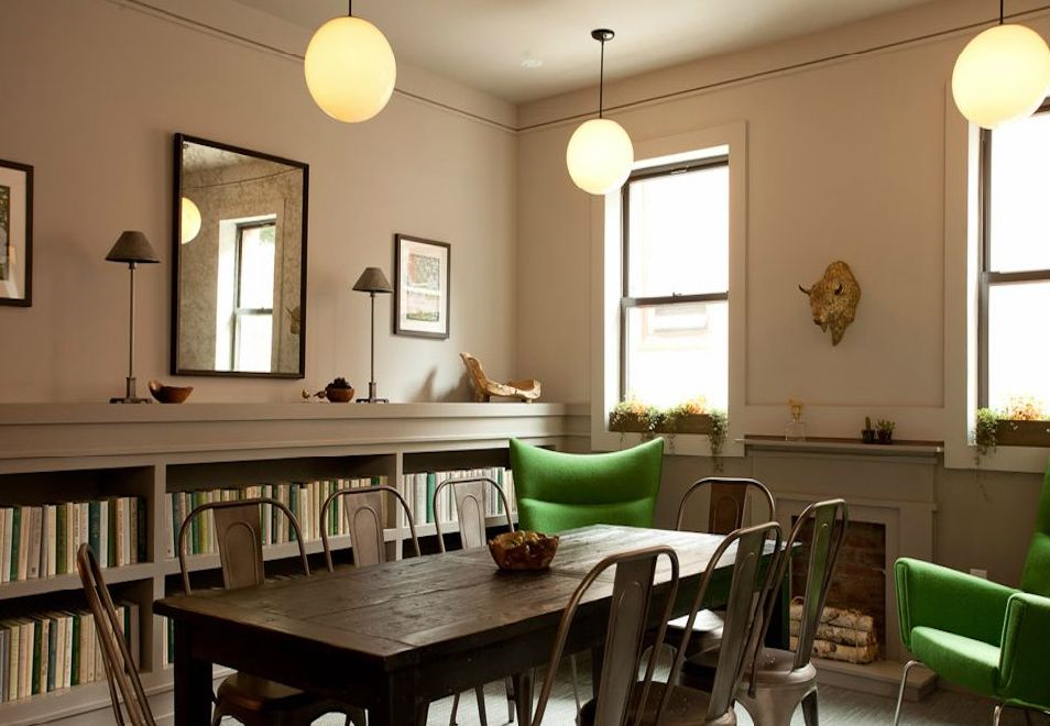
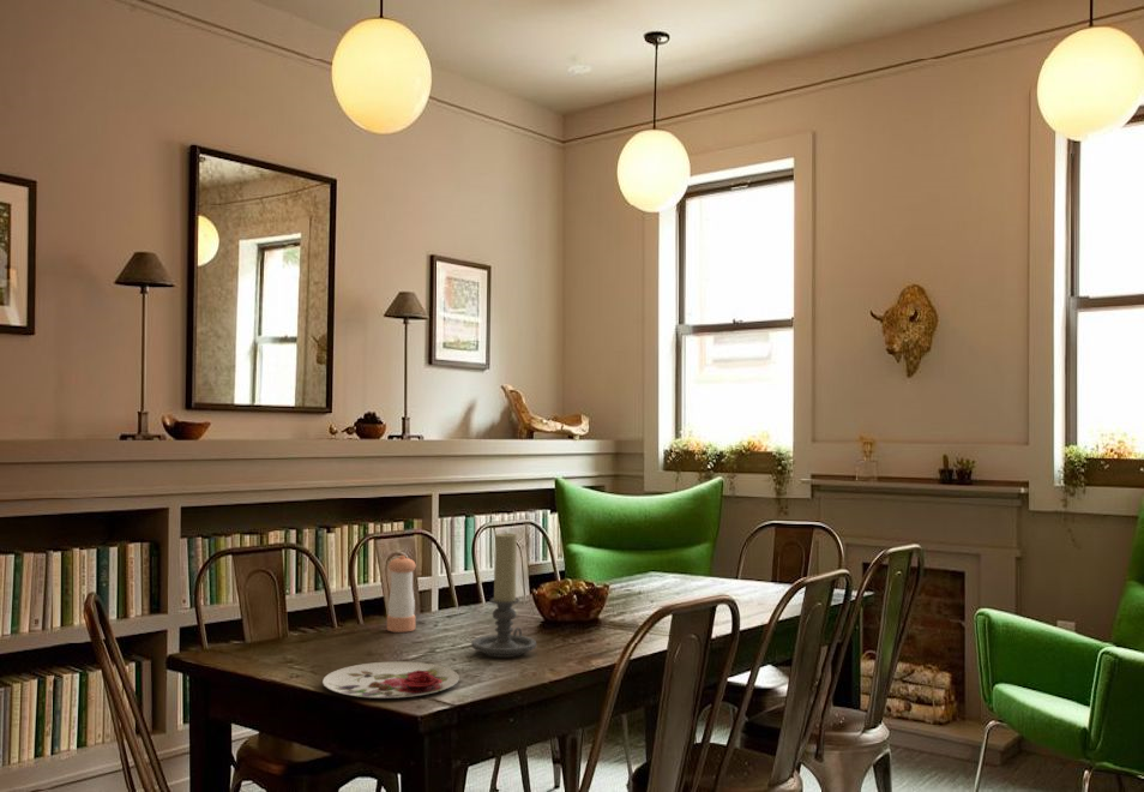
+ pepper shaker [386,554,417,634]
+ candle holder [470,532,537,659]
+ plate [321,660,460,700]
